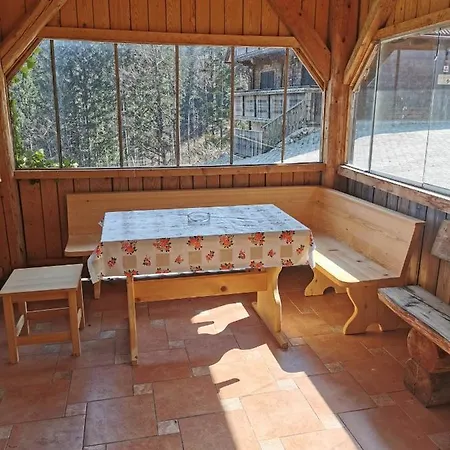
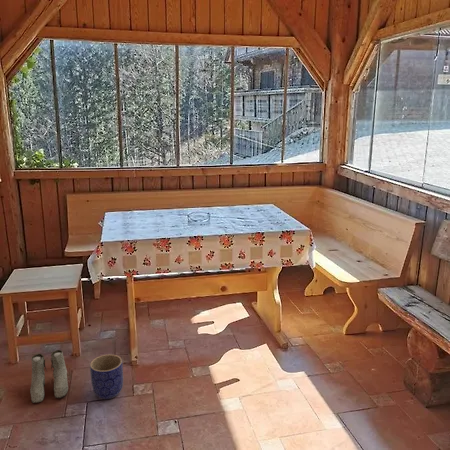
+ boots [29,349,69,404]
+ planter [89,353,124,400]
